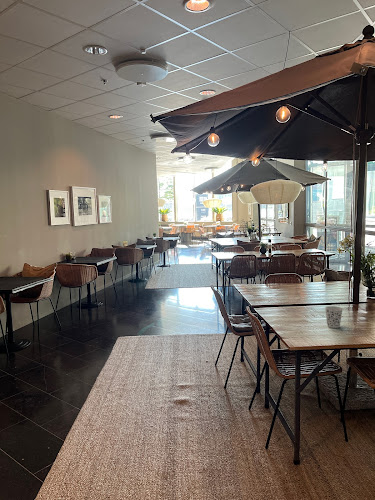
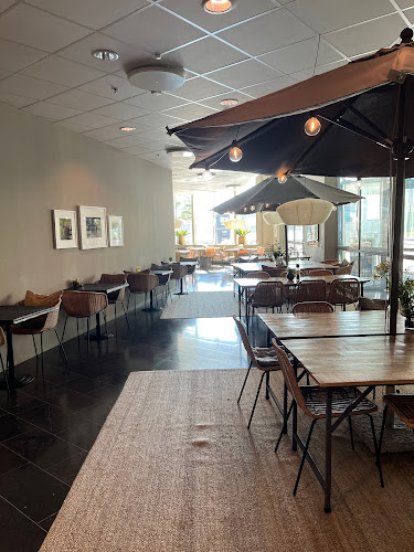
- cup [324,305,344,329]
